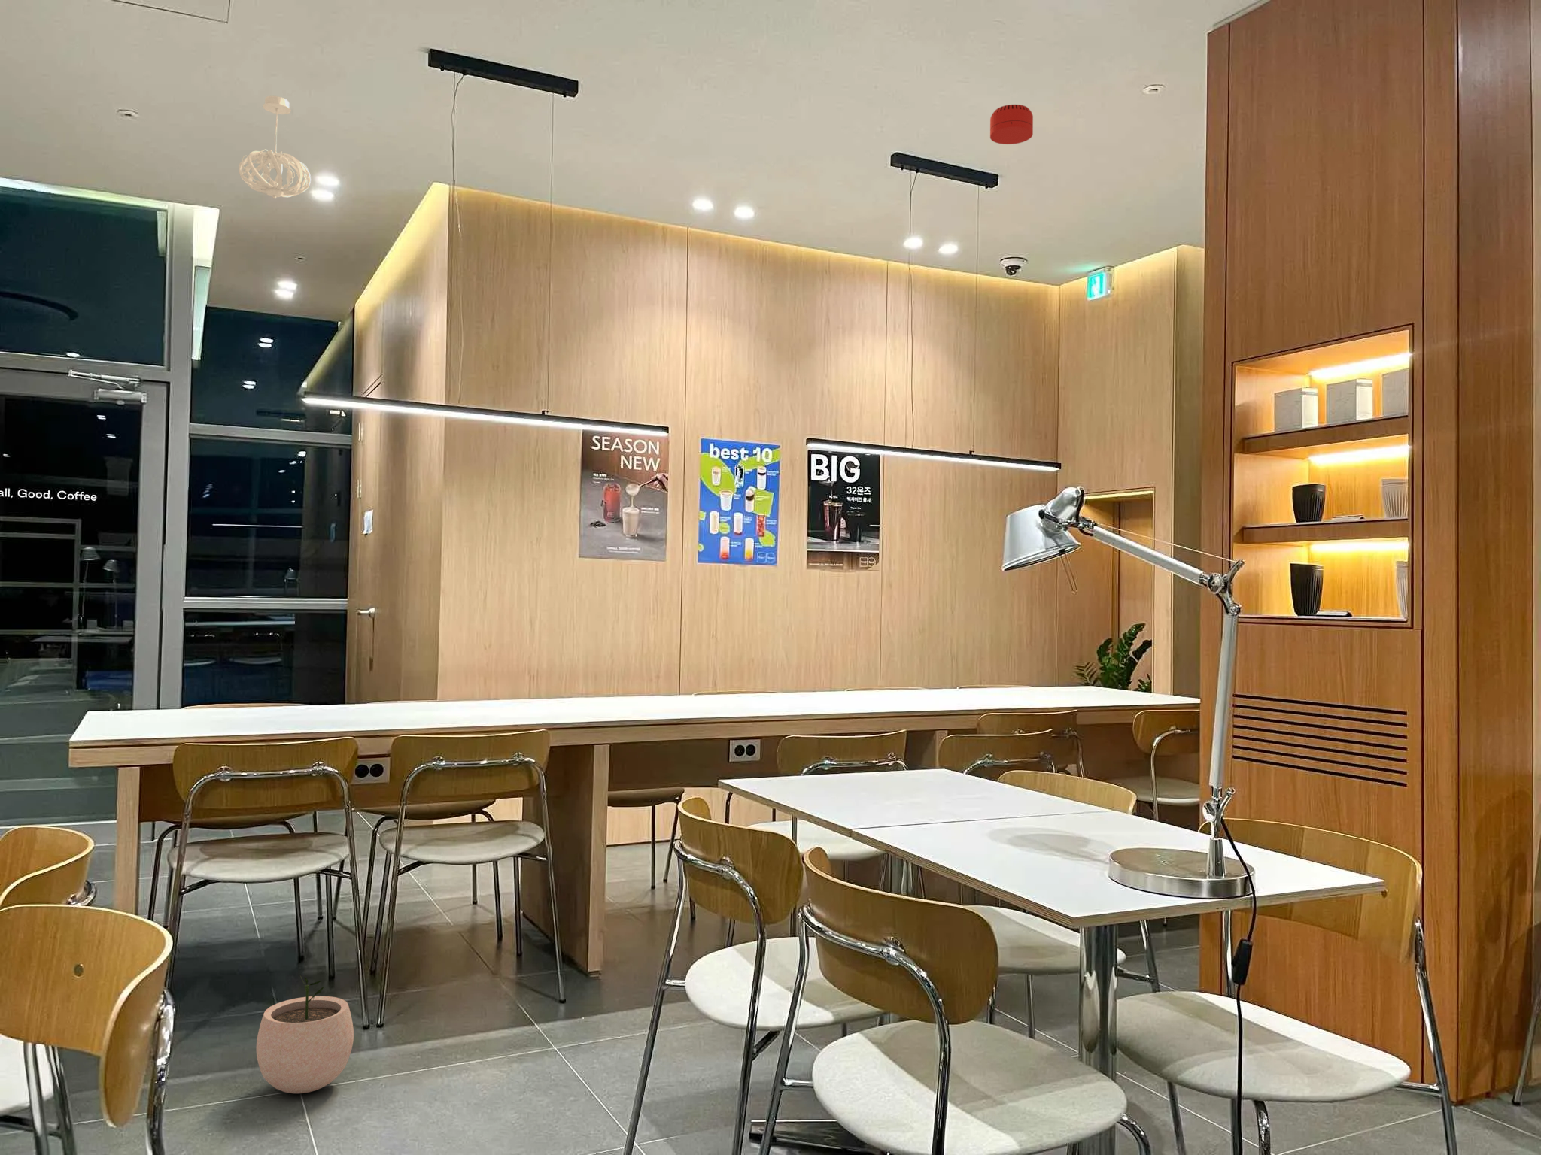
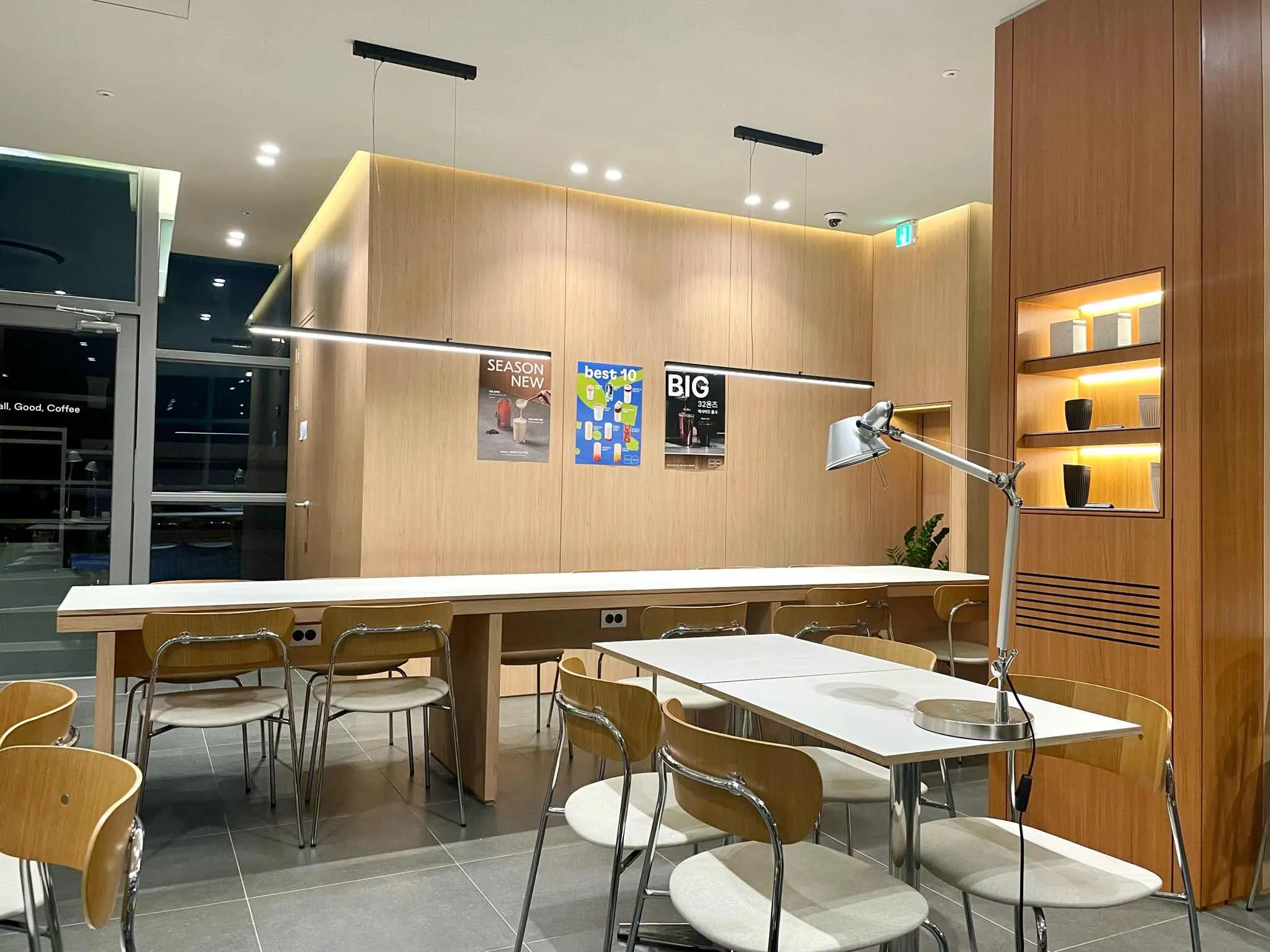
- pendant light [238,96,312,199]
- smoke detector [989,104,1034,146]
- plant pot [256,975,354,1094]
